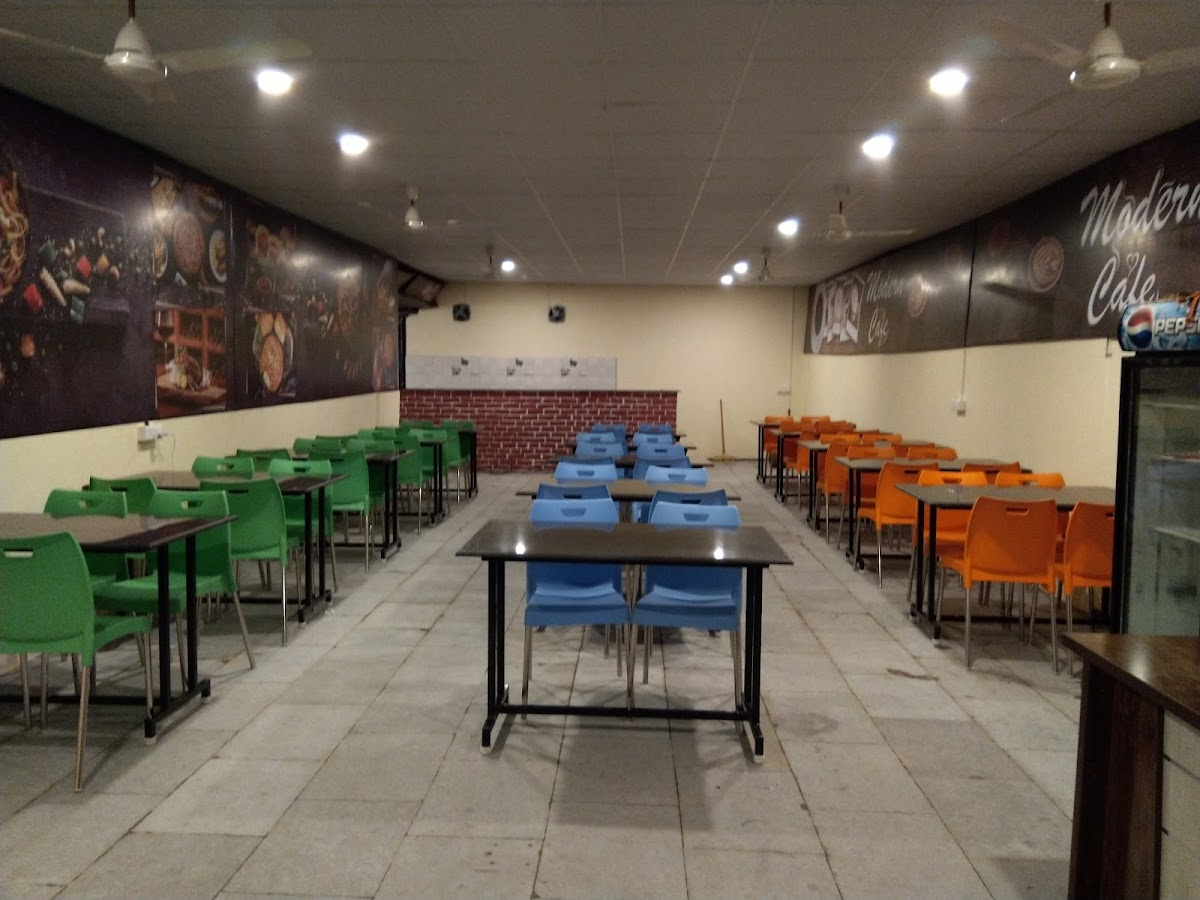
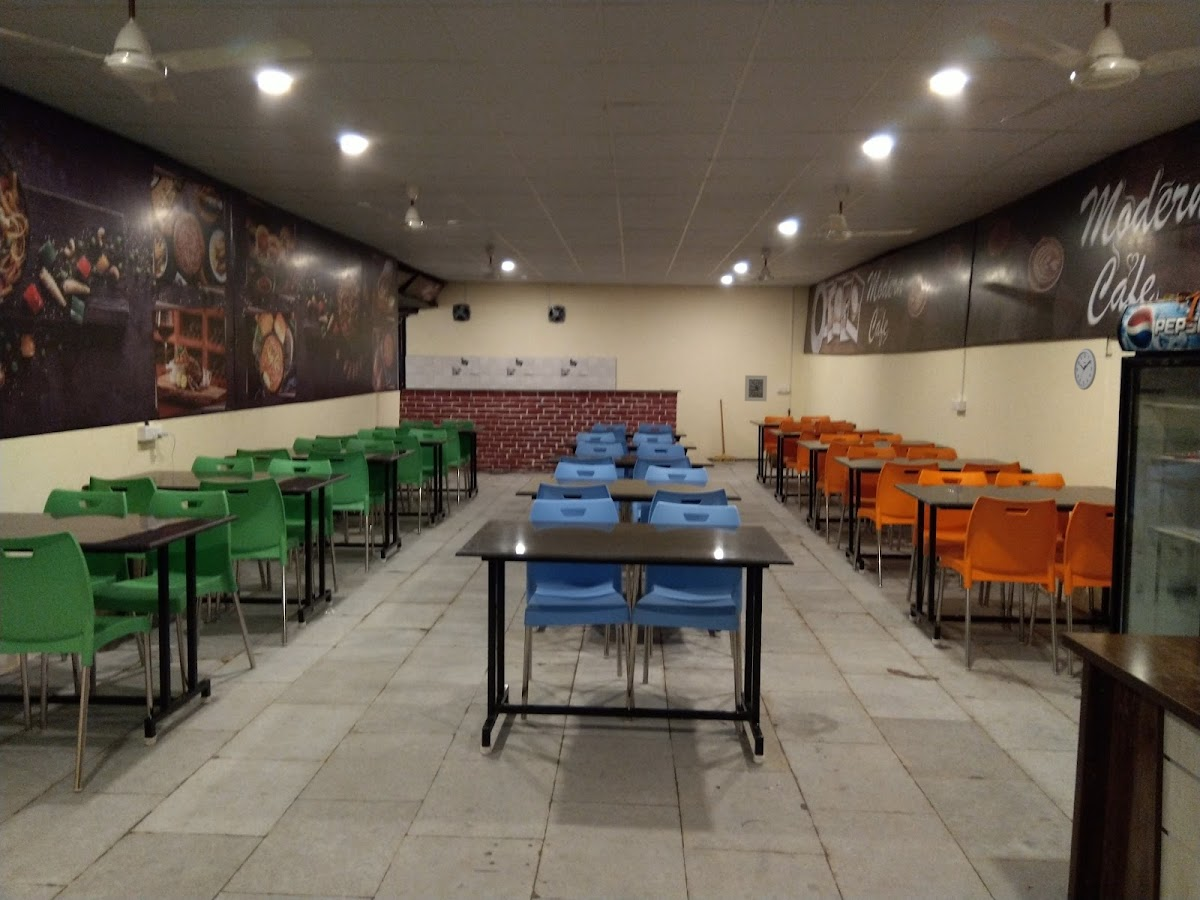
+ wall clock [1073,348,1097,391]
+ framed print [744,374,768,402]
